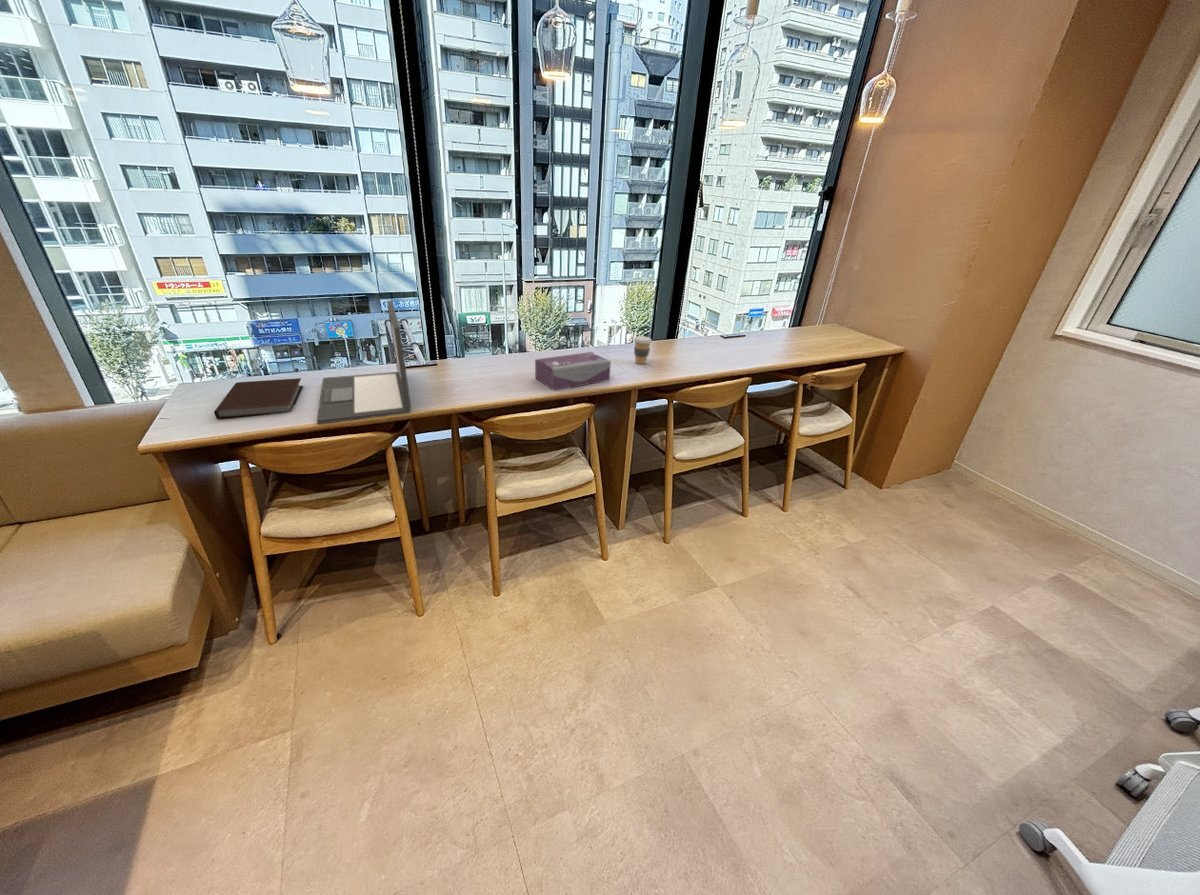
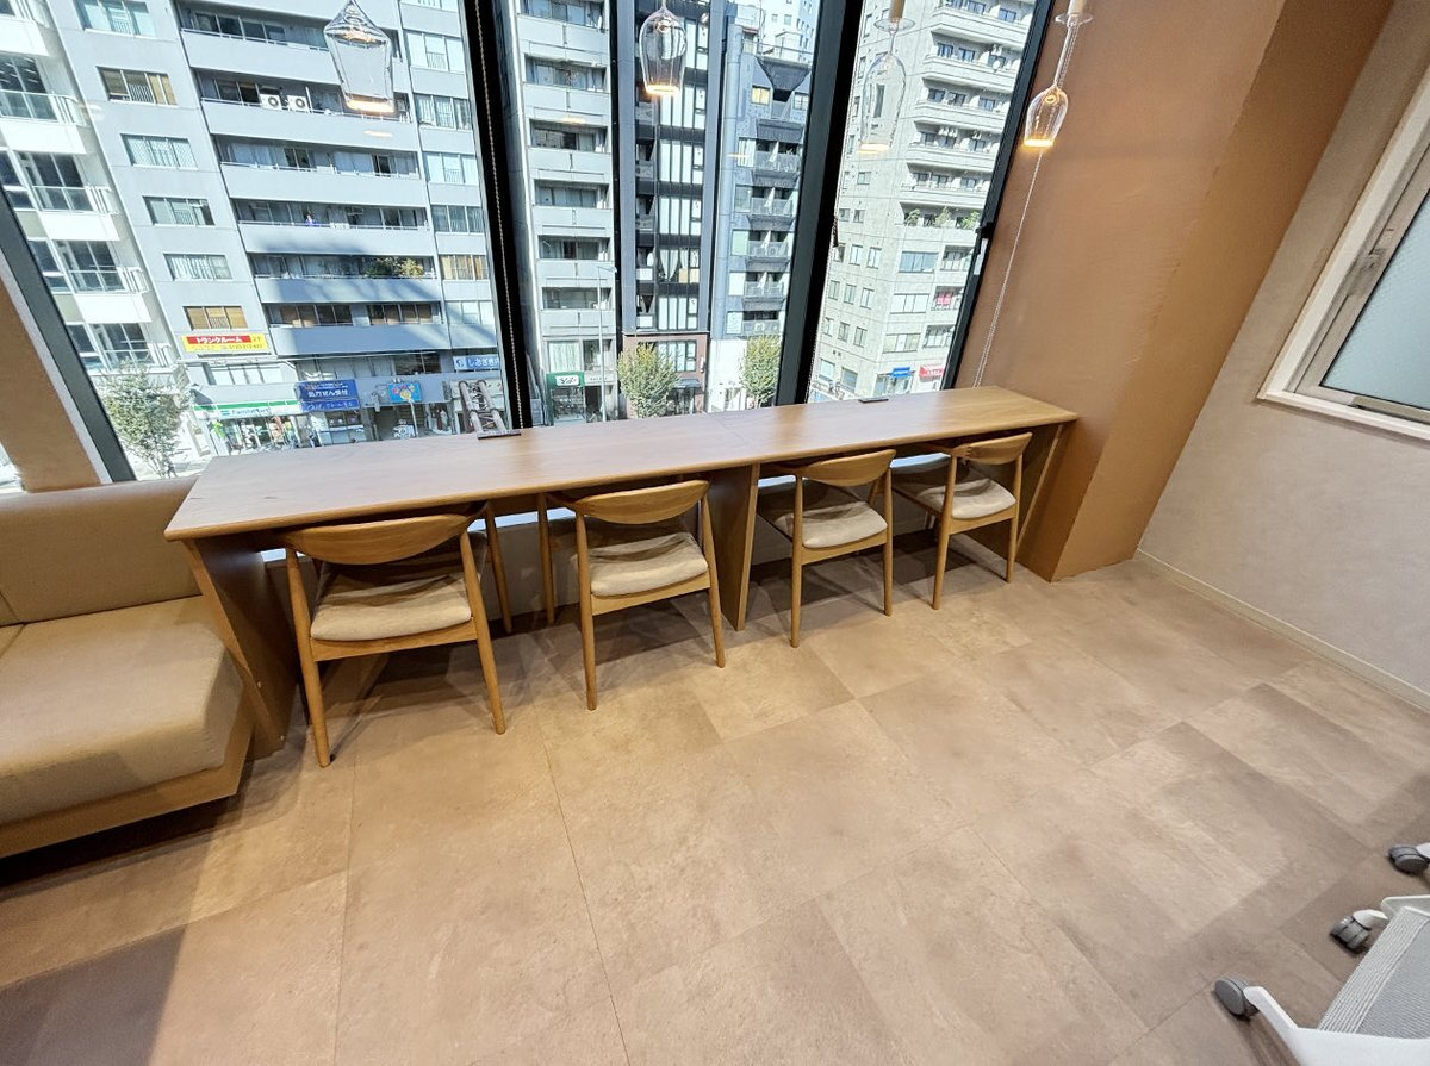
- notebook [213,377,304,420]
- laptop [316,300,412,425]
- tissue box [534,351,612,391]
- coffee cup [633,335,653,365]
